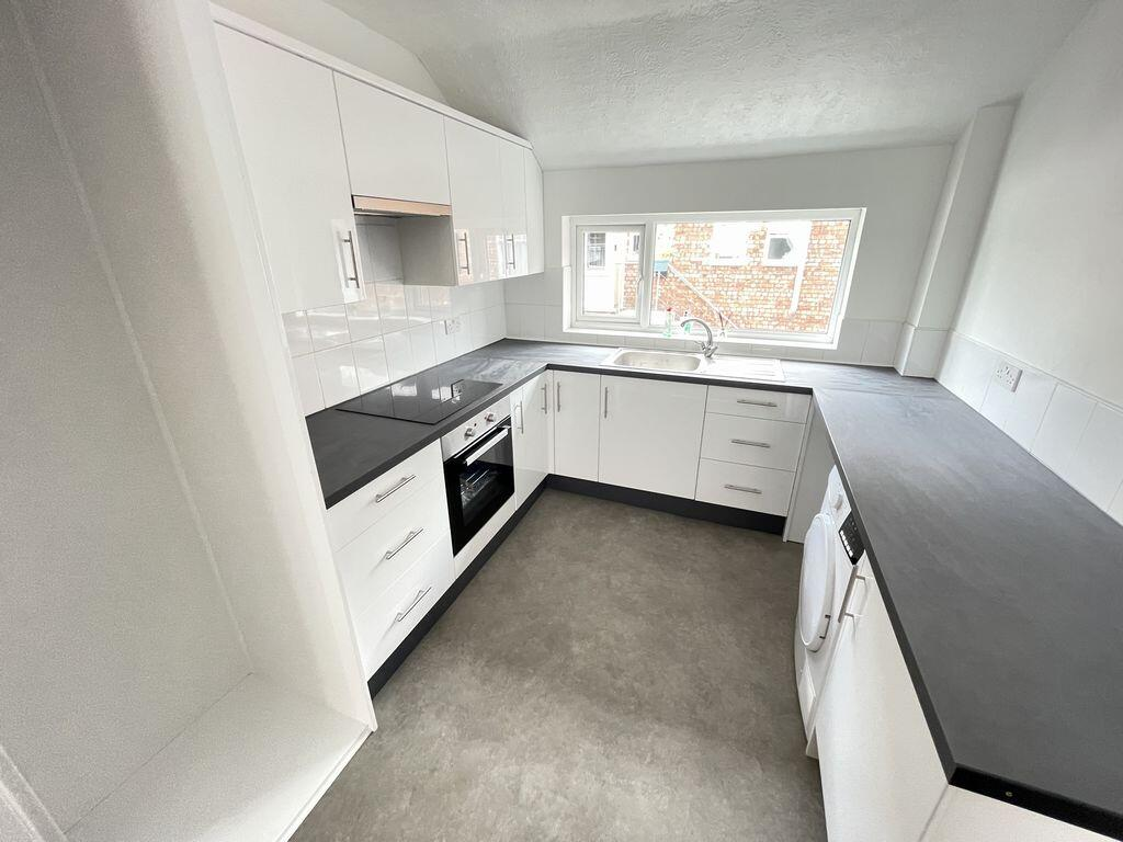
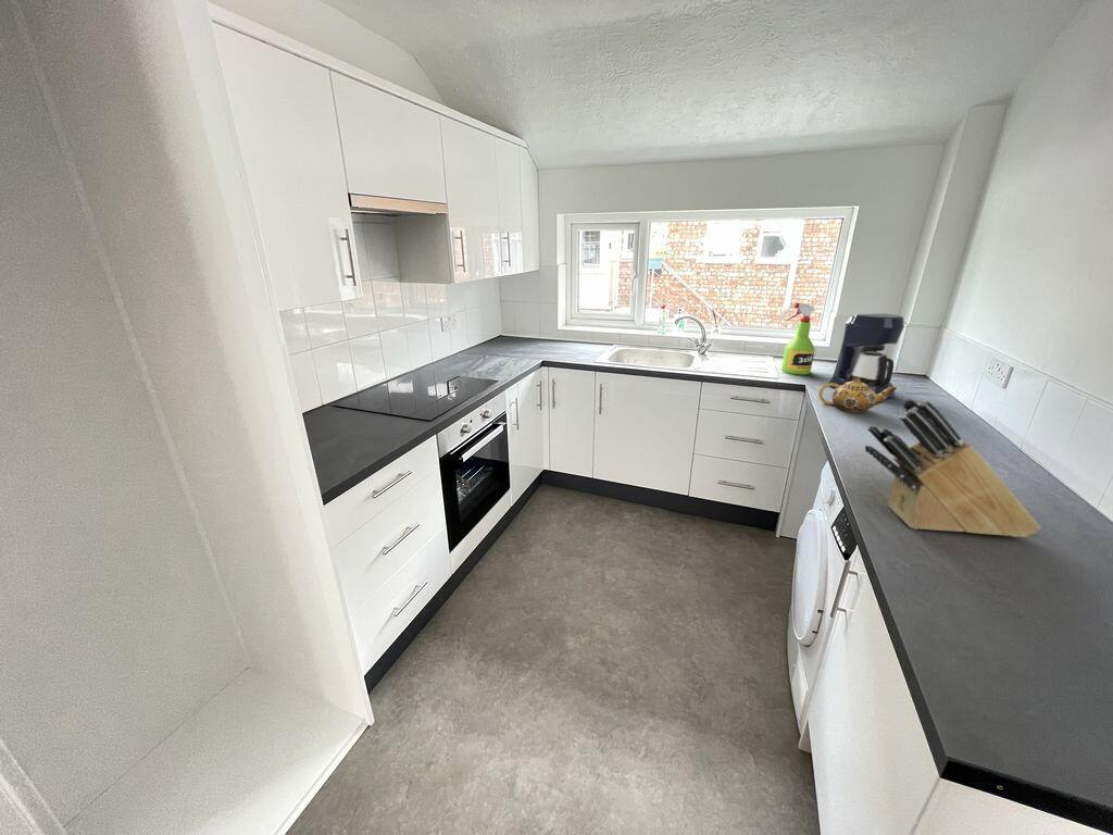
+ teapot [817,377,898,414]
+ knife block [864,398,1042,538]
+ coffee maker [827,312,905,399]
+ spray bottle [780,301,816,375]
